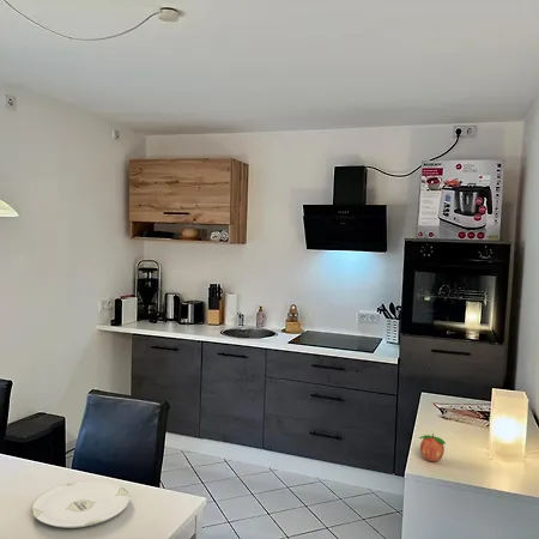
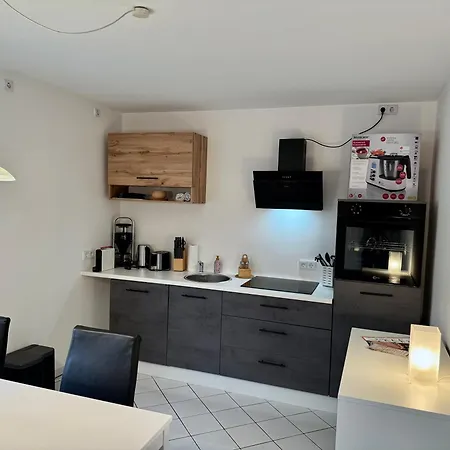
- plate [31,480,131,529]
- fruit [418,432,447,462]
